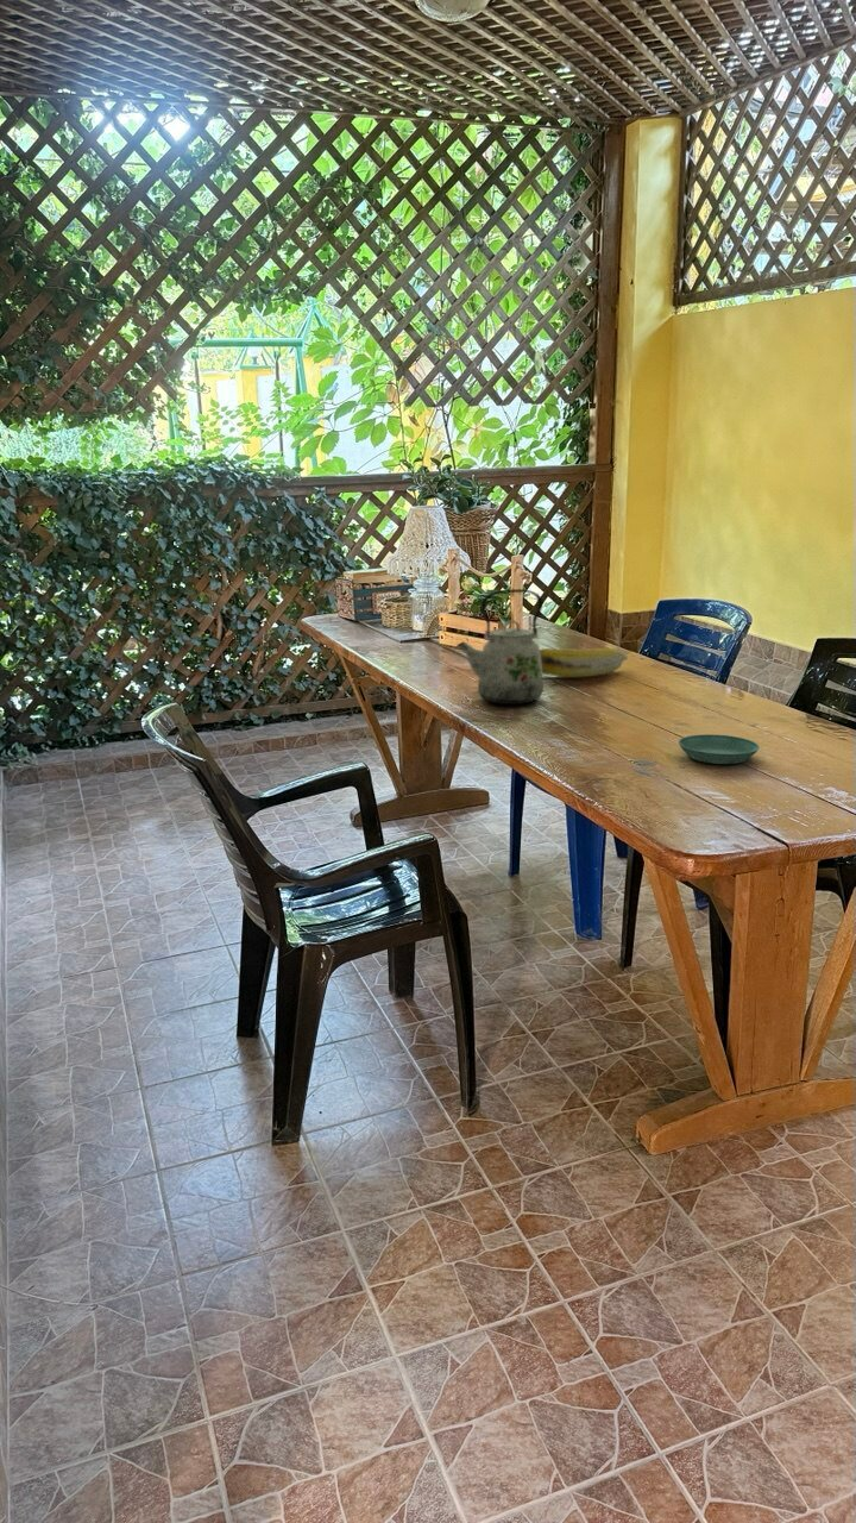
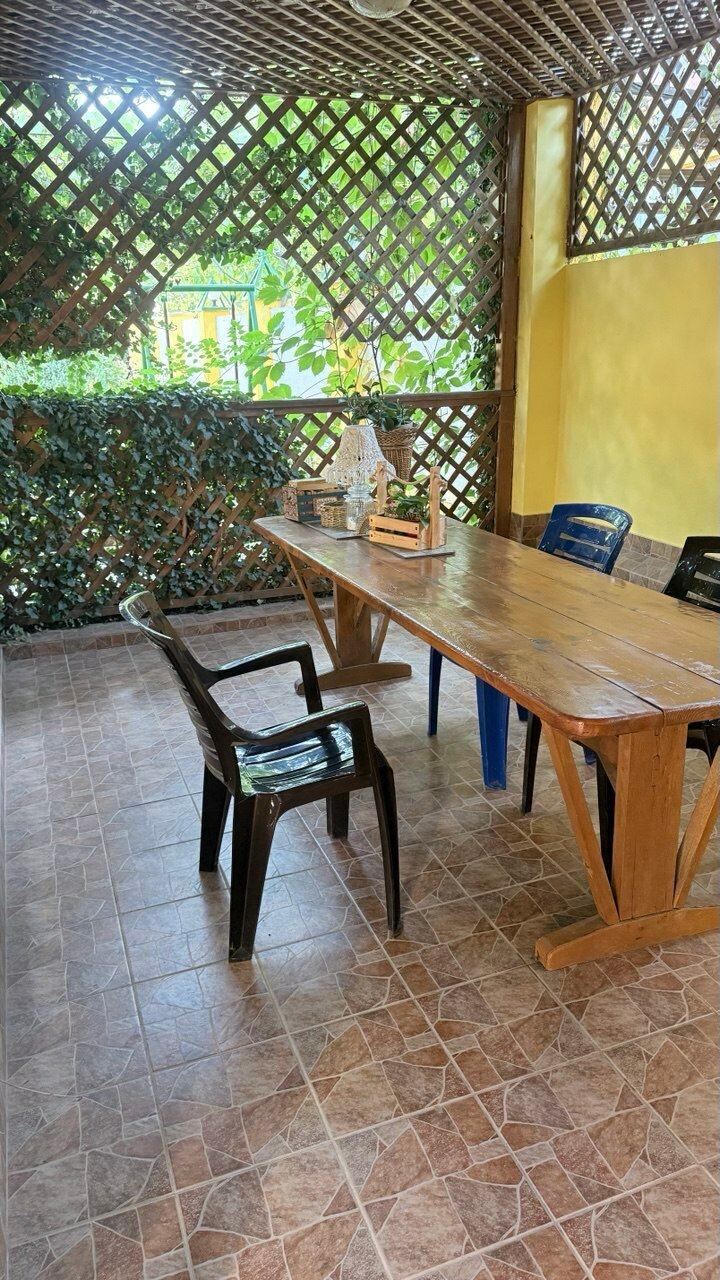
- kettle [455,588,545,706]
- saucer [678,733,760,765]
- banana [540,647,629,678]
